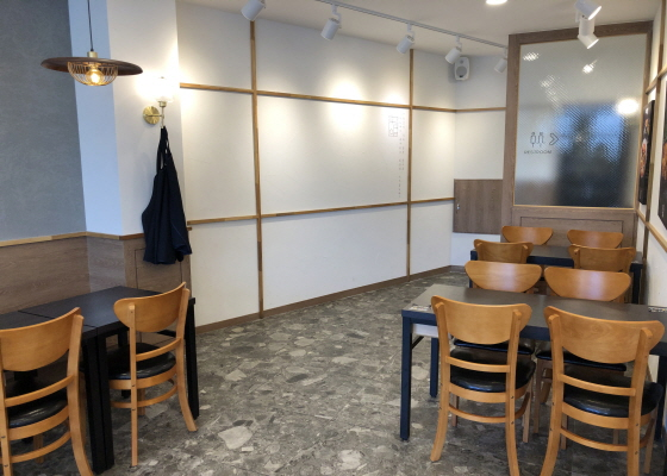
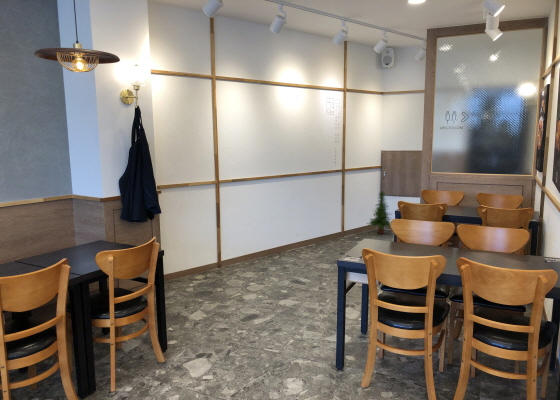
+ tree [367,190,393,235]
